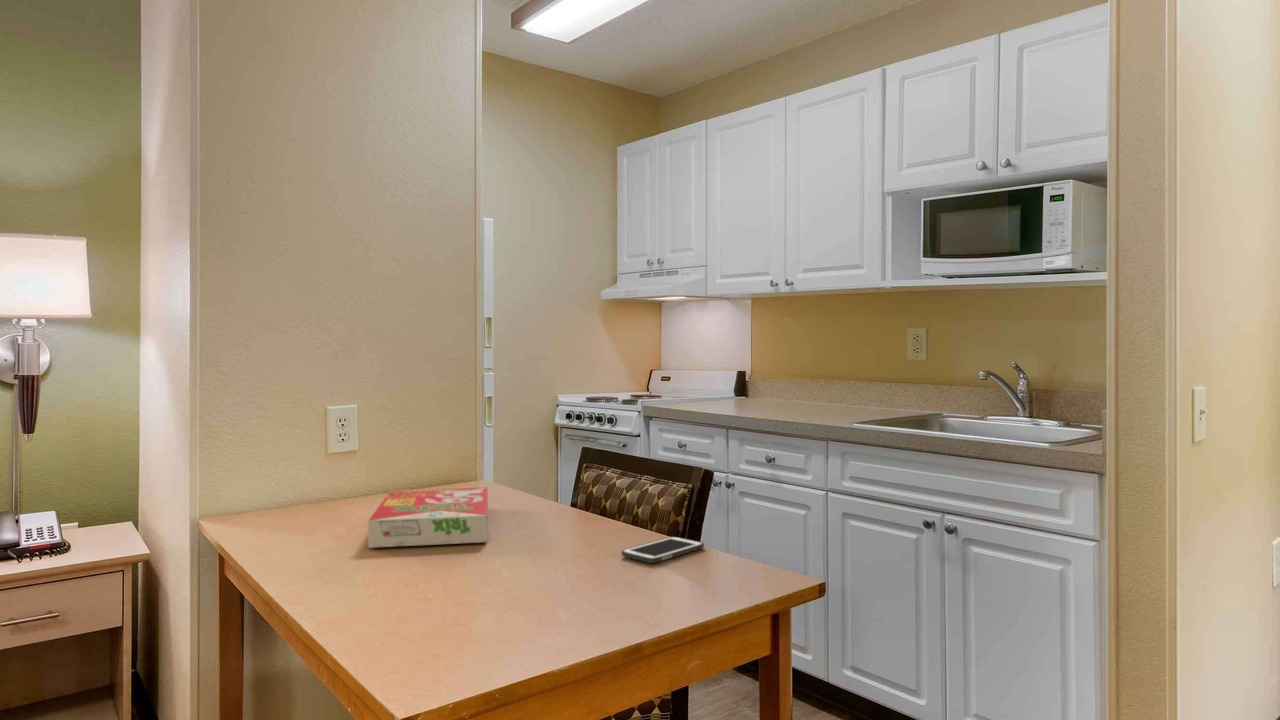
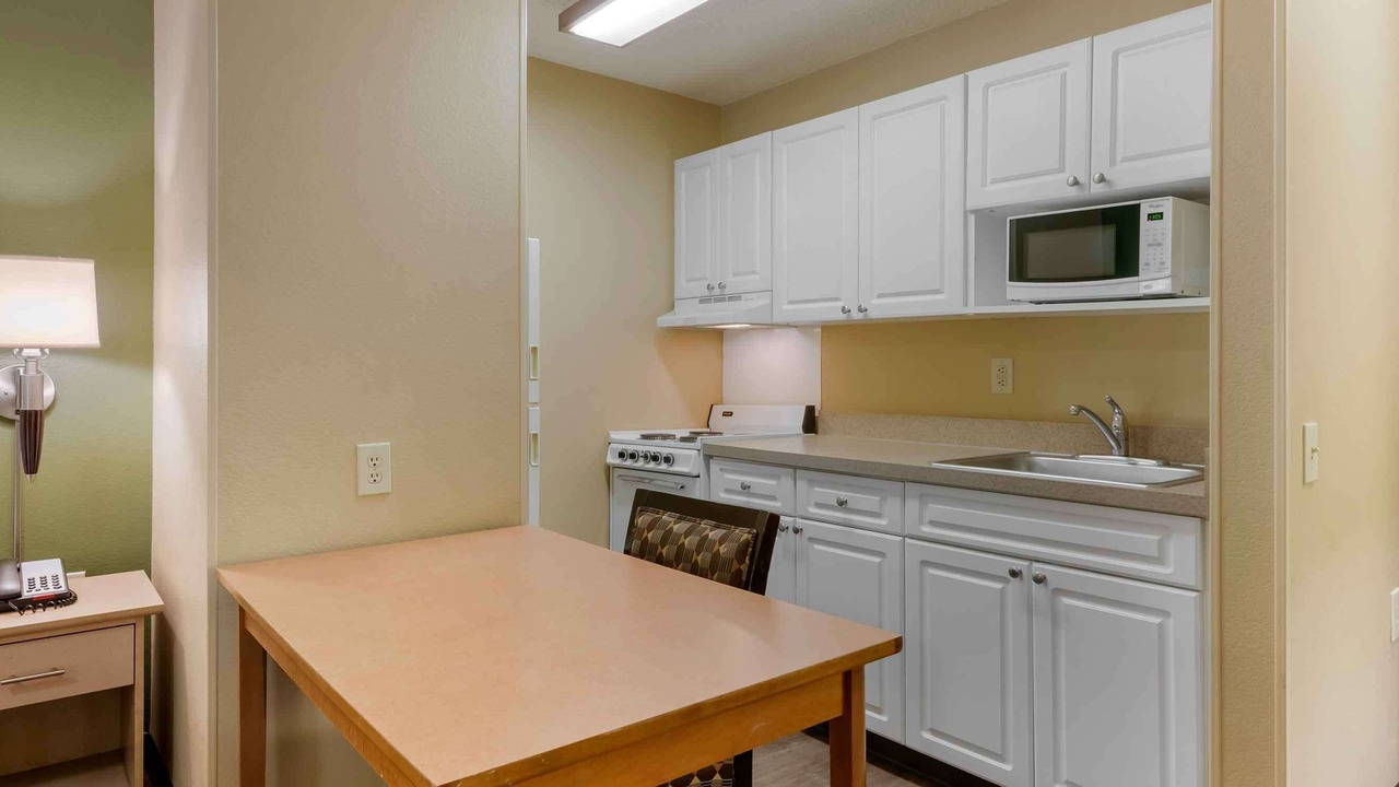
- cereal box [367,486,489,549]
- cell phone [621,536,705,564]
